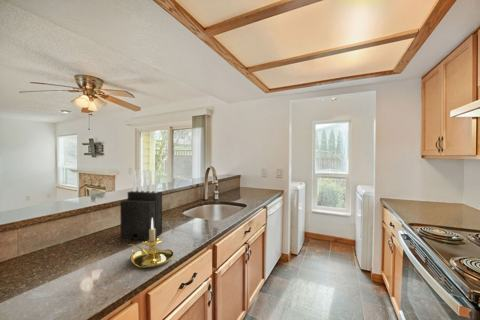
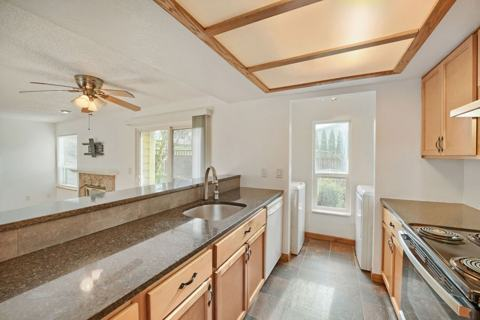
- knife block [119,169,163,242]
- candle holder [127,218,174,269]
